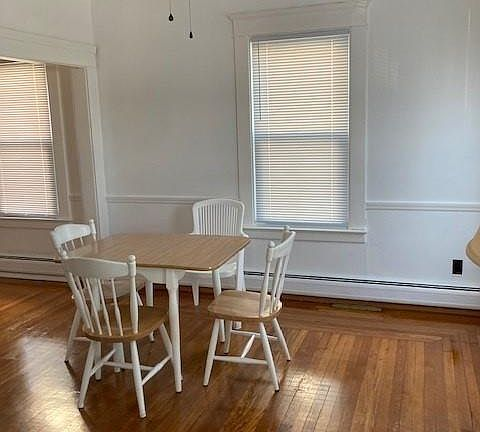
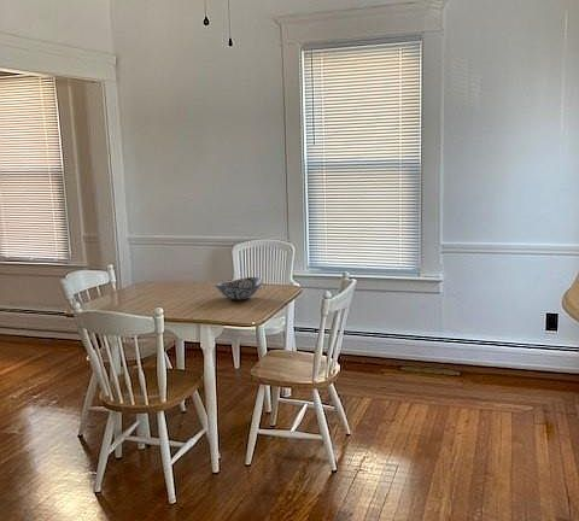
+ decorative bowl [214,276,263,302]
